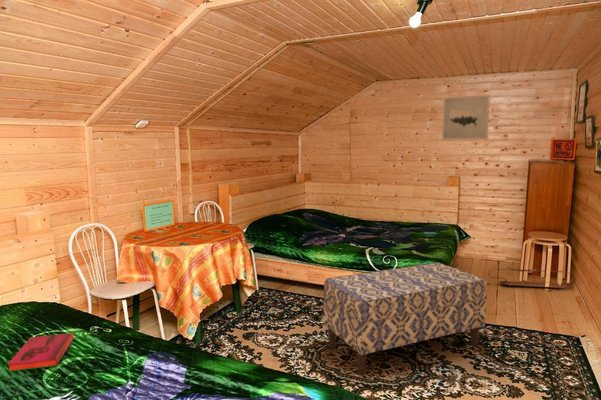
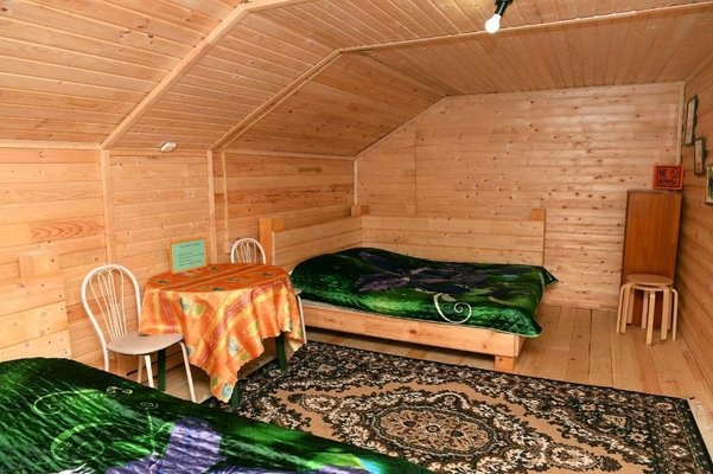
- bag [487,266,576,290]
- bench [323,262,488,377]
- wall art [441,94,491,141]
- hardback book [7,332,75,373]
